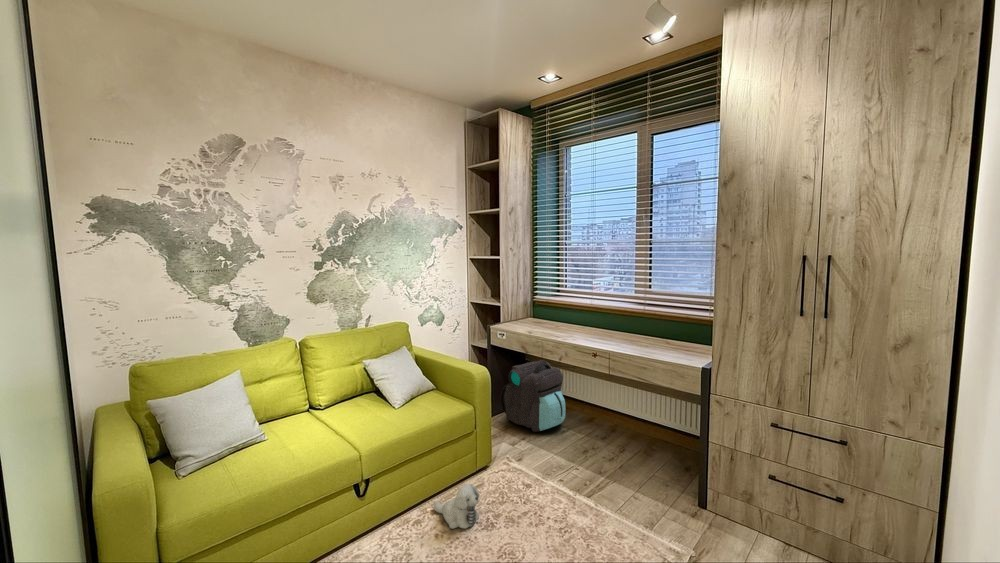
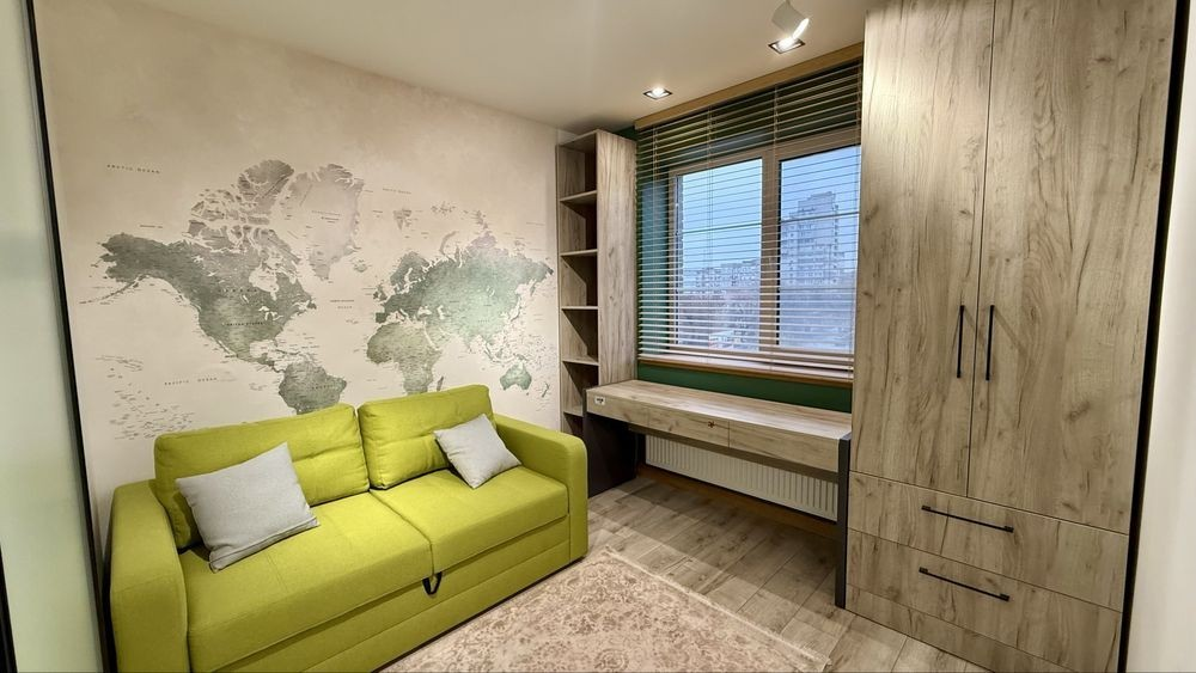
- plush toy [433,483,480,530]
- backpack [500,359,566,433]
